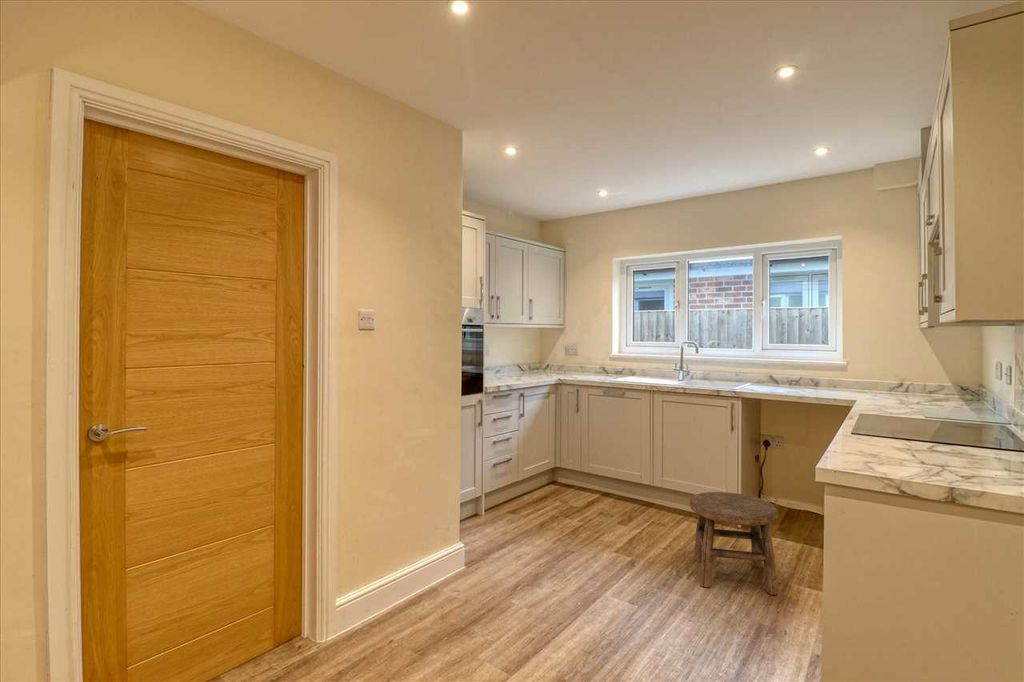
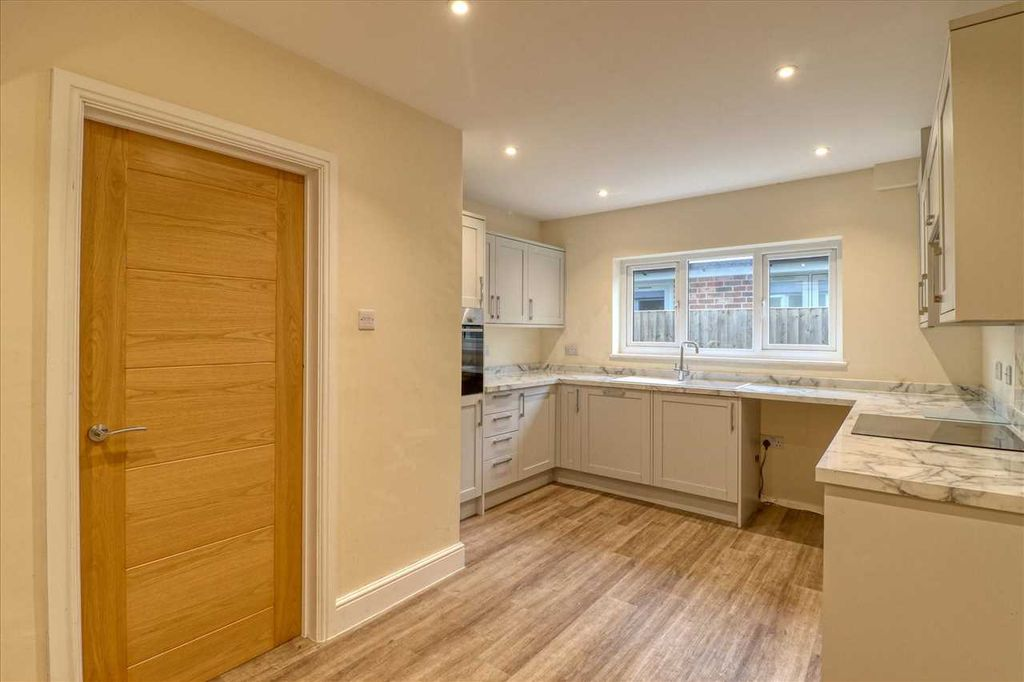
- stool [689,491,779,596]
